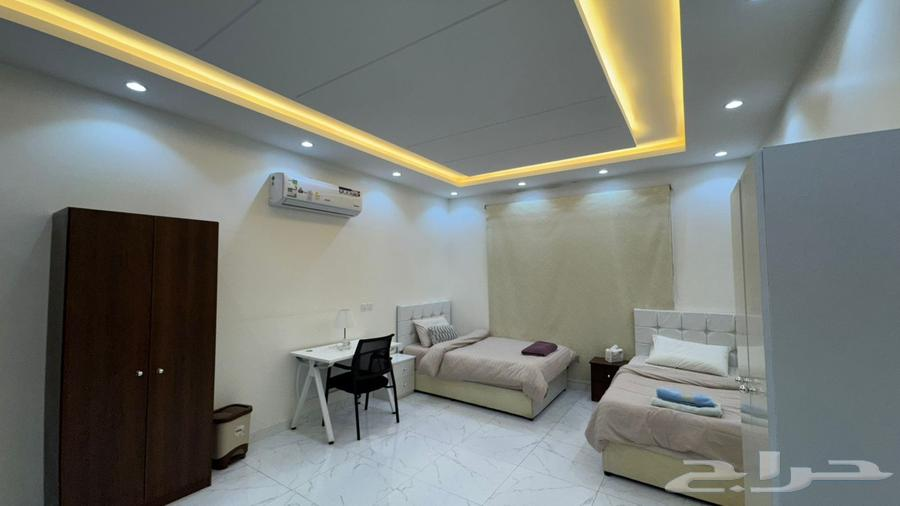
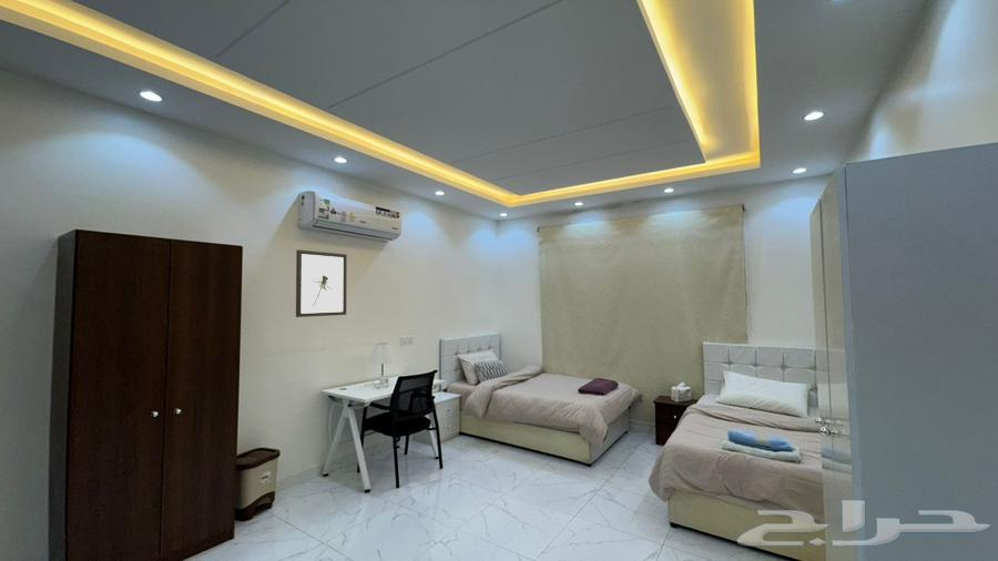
+ wall art [295,248,348,318]
